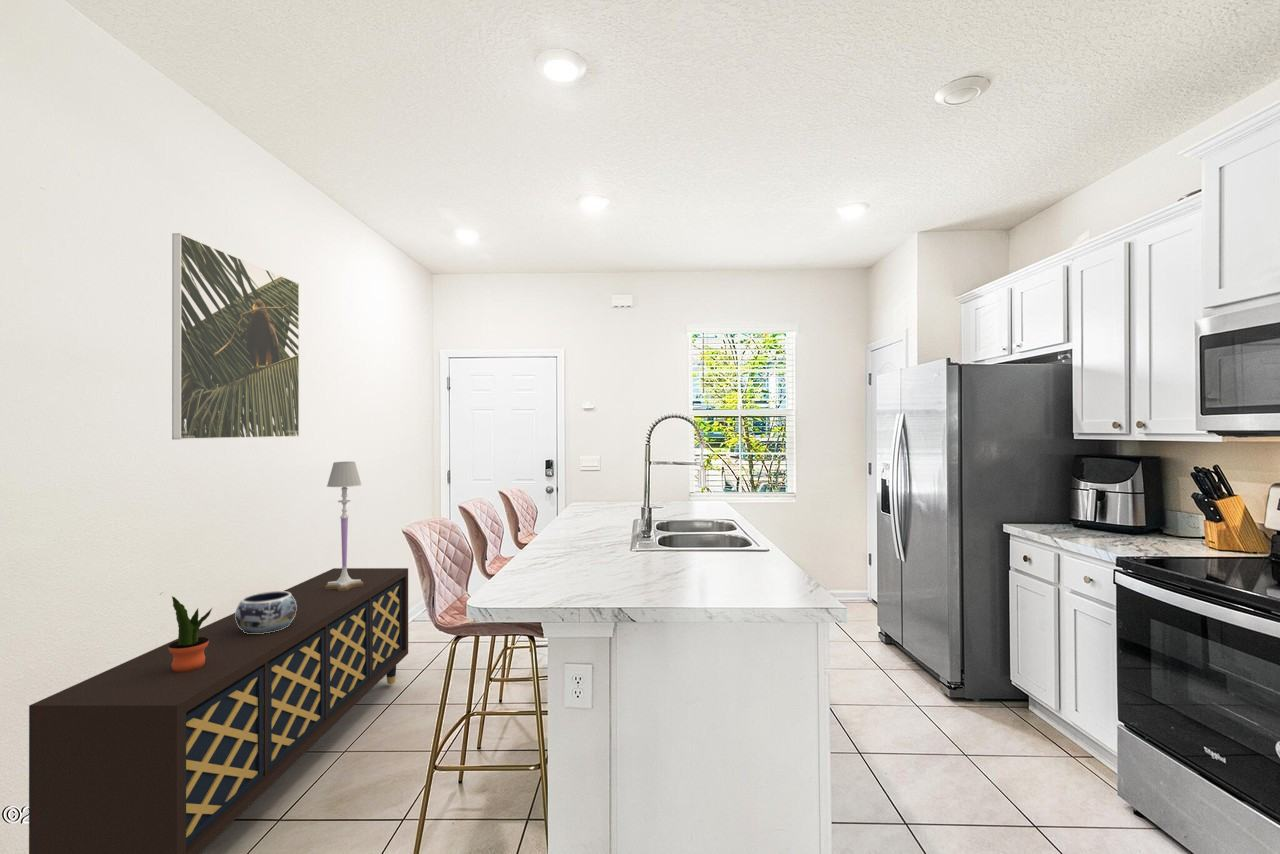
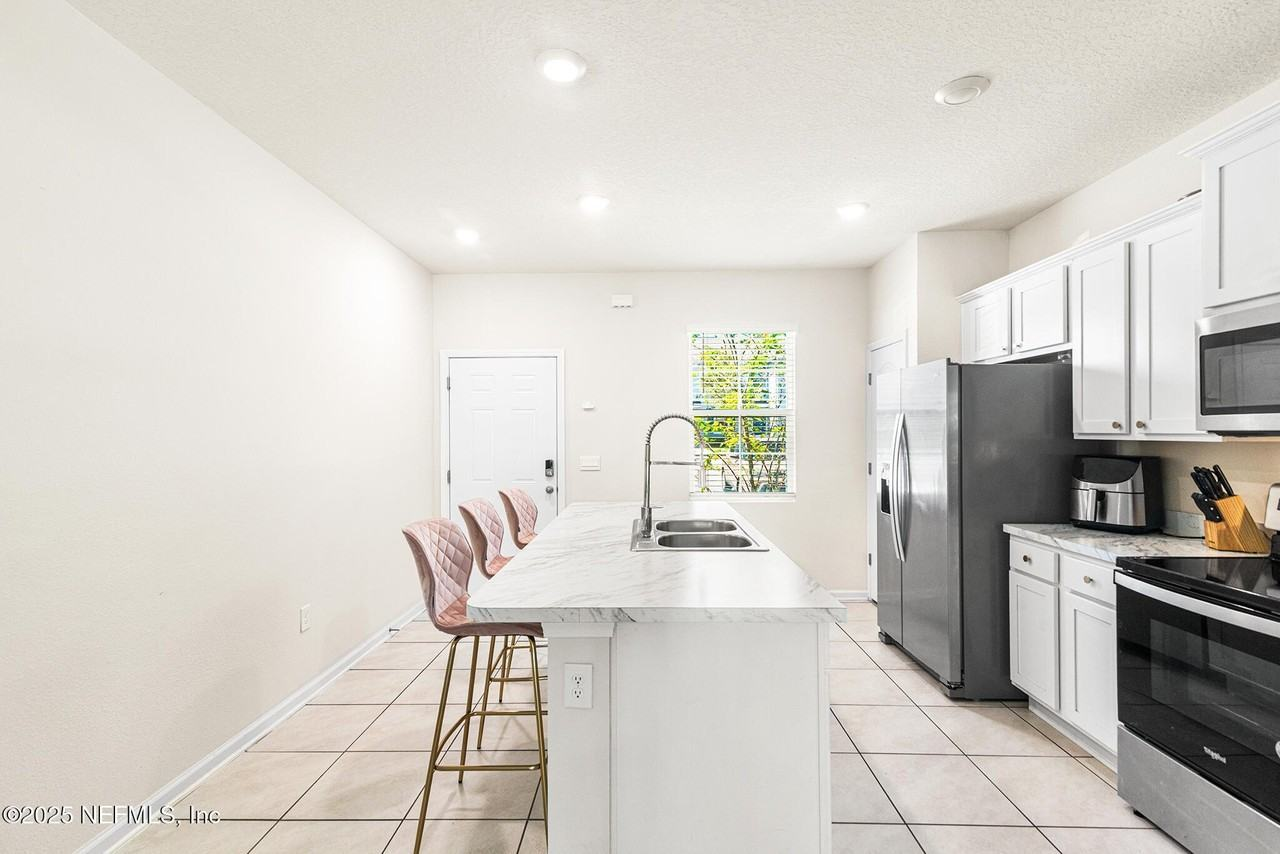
- sideboard [28,567,409,854]
- potted plant [168,595,213,672]
- table lamp [325,461,363,591]
- decorative bowl [235,590,297,634]
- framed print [171,232,300,440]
